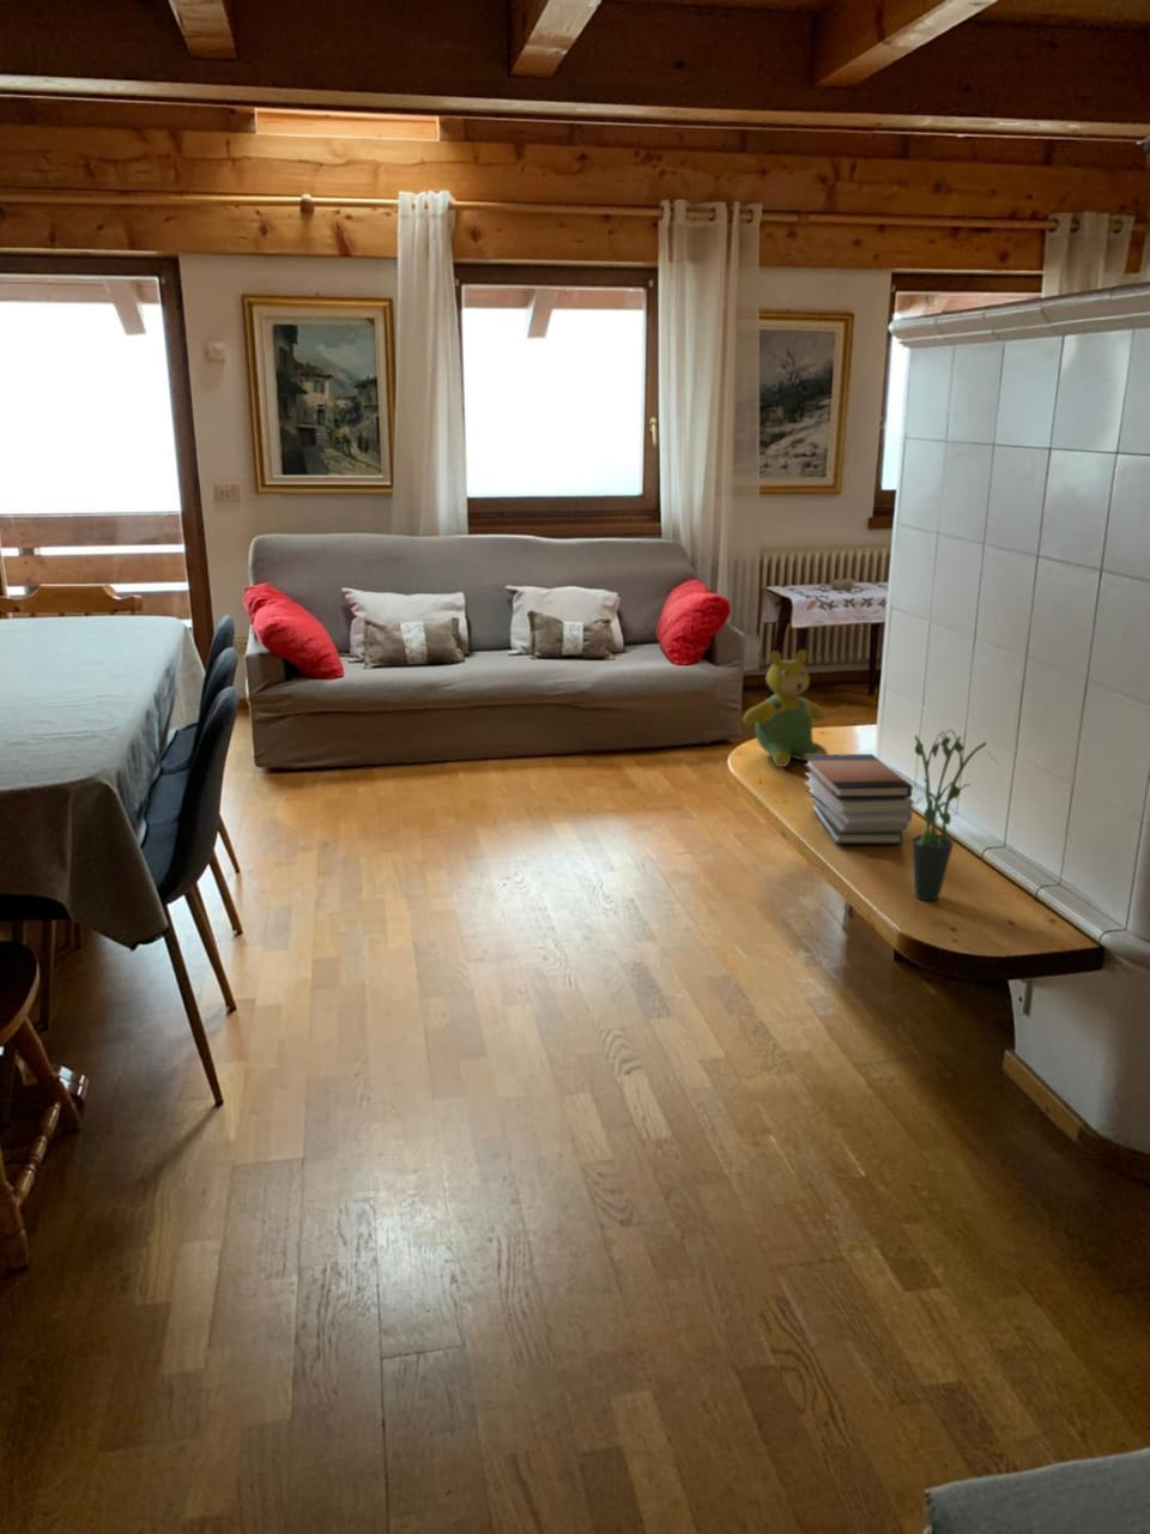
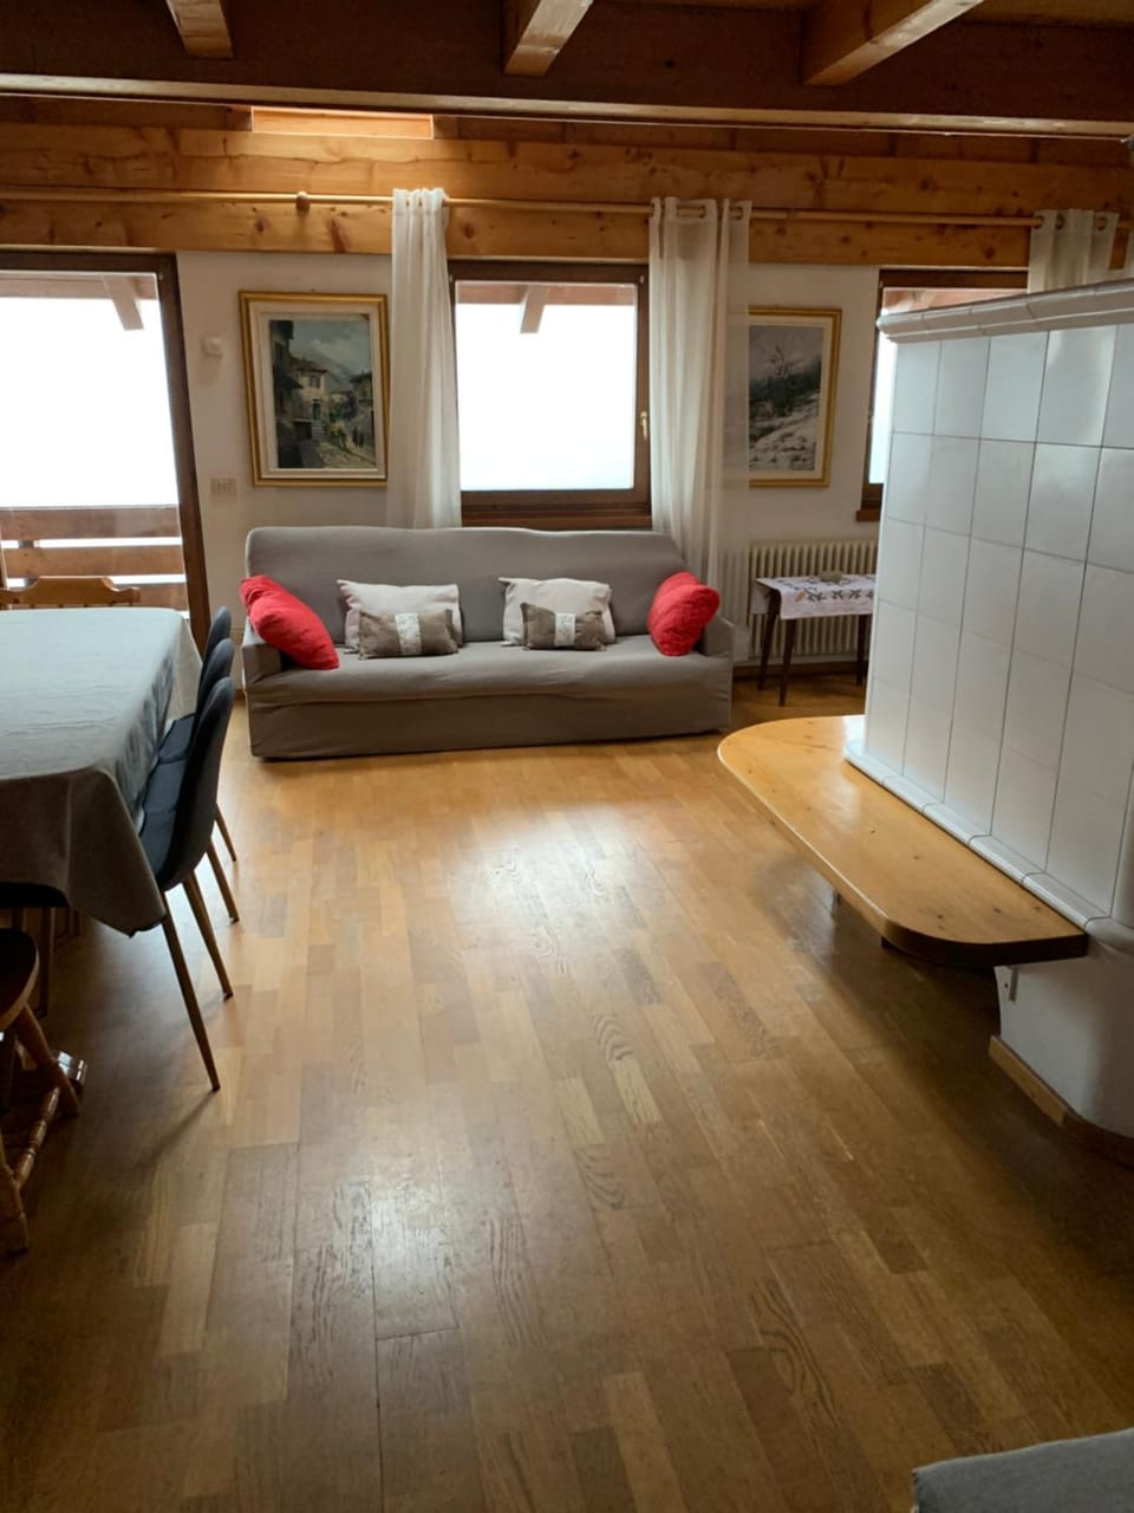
- potted plant [911,728,998,902]
- teddy bear [742,649,829,768]
- book stack [802,753,916,844]
